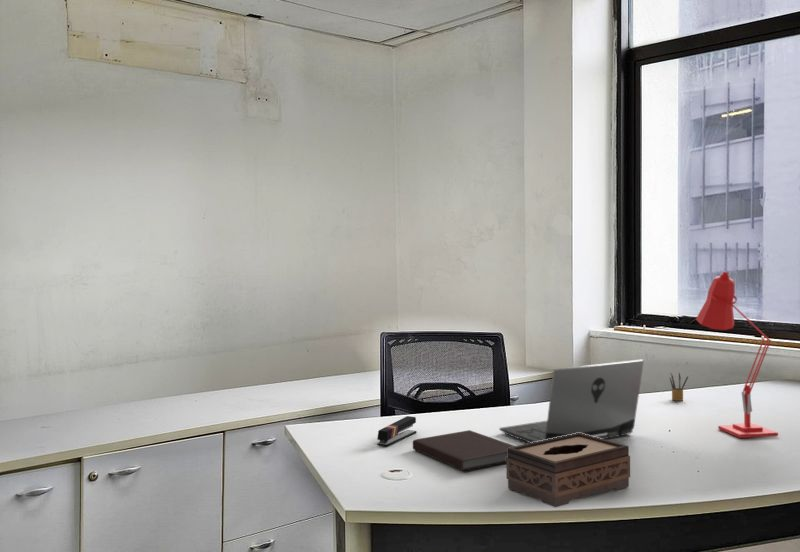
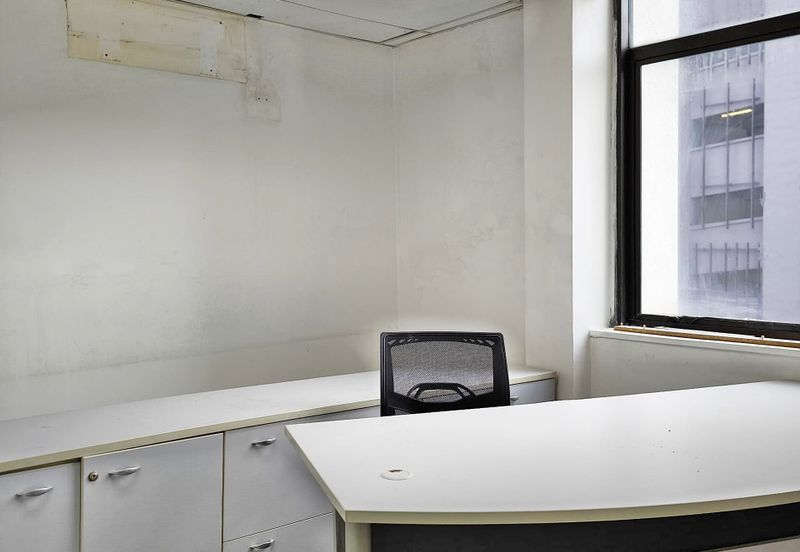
- laptop computer [498,358,645,443]
- tissue box [506,433,631,508]
- stapler [376,415,418,447]
- notebook [412,429,515,472]
- pencil box [668,371,689,402]
- desk lamp [695,270,779,439]
